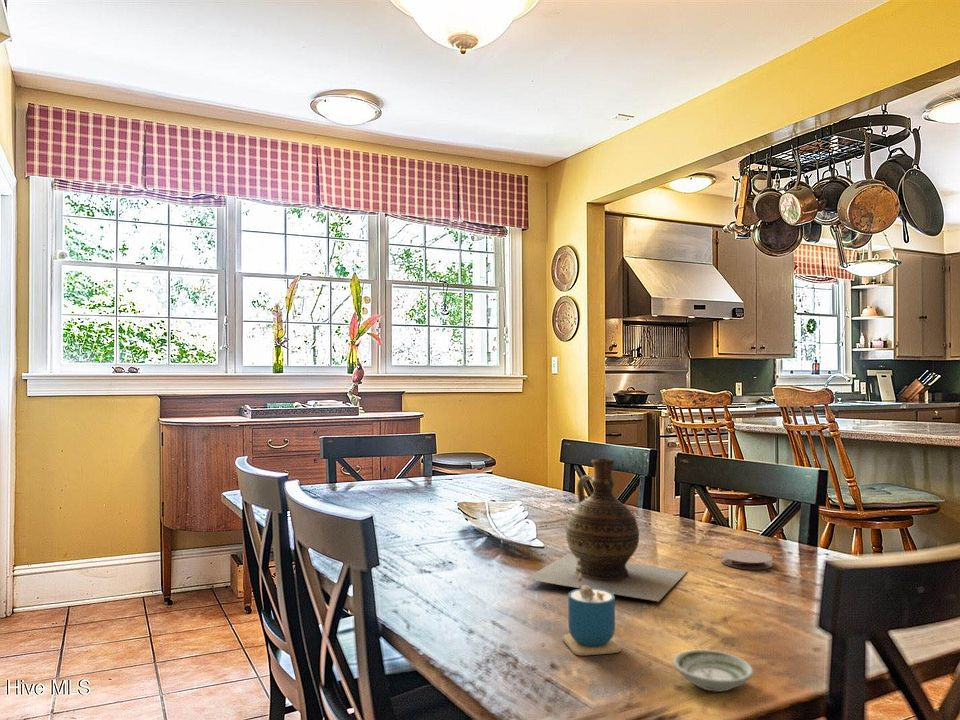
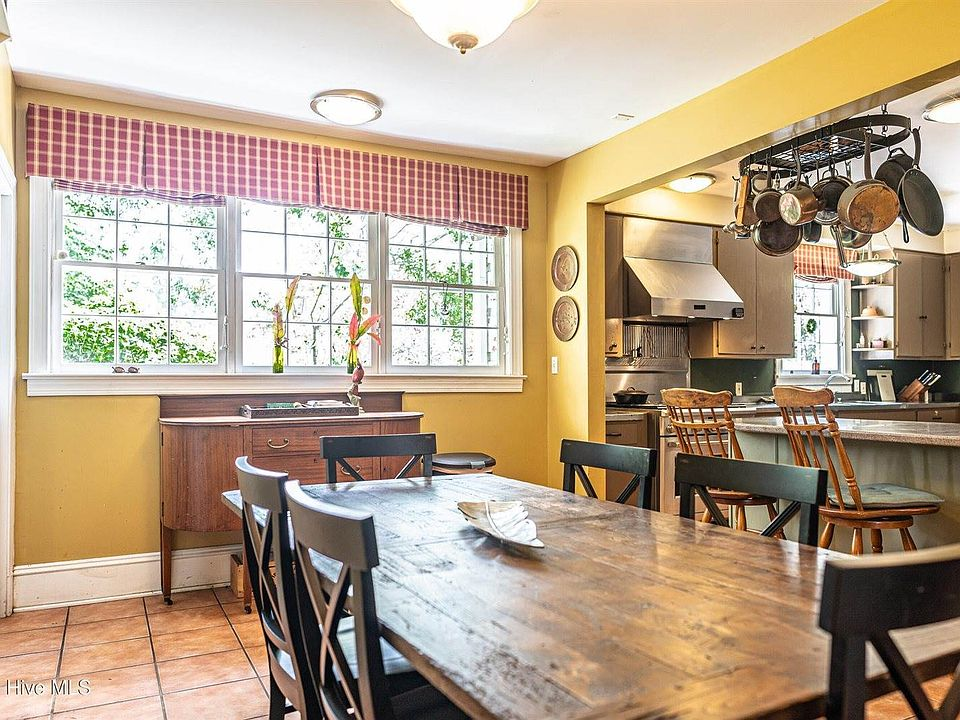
- ceramic jug [524,458,688,602]
- coaster [720,549,774,571]
- saucer [672,649,754,692]
- cup [562,558,622,656]
